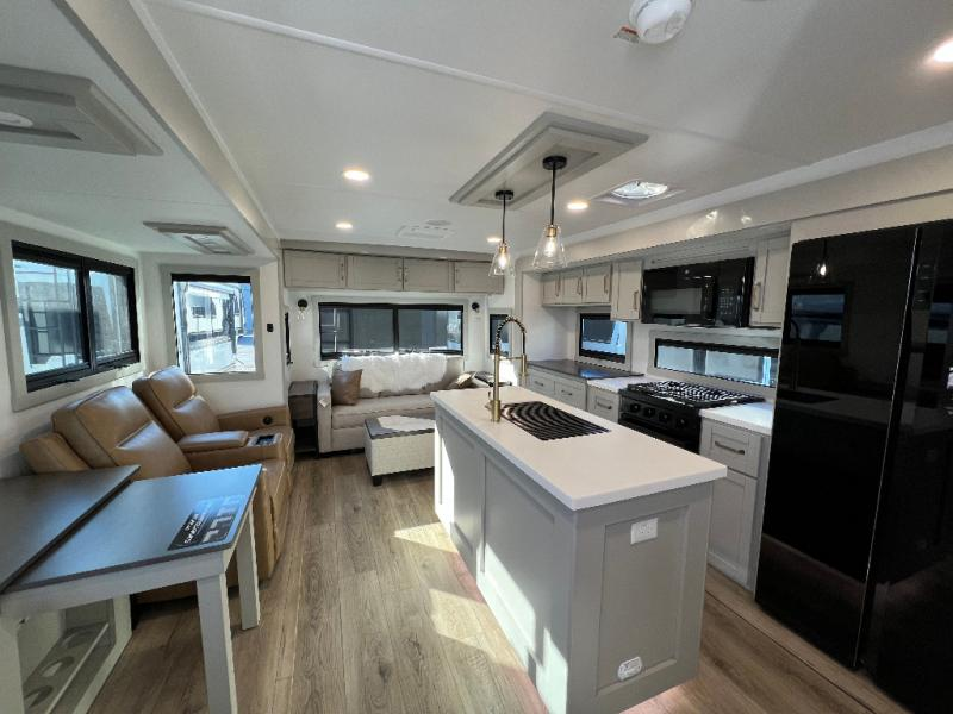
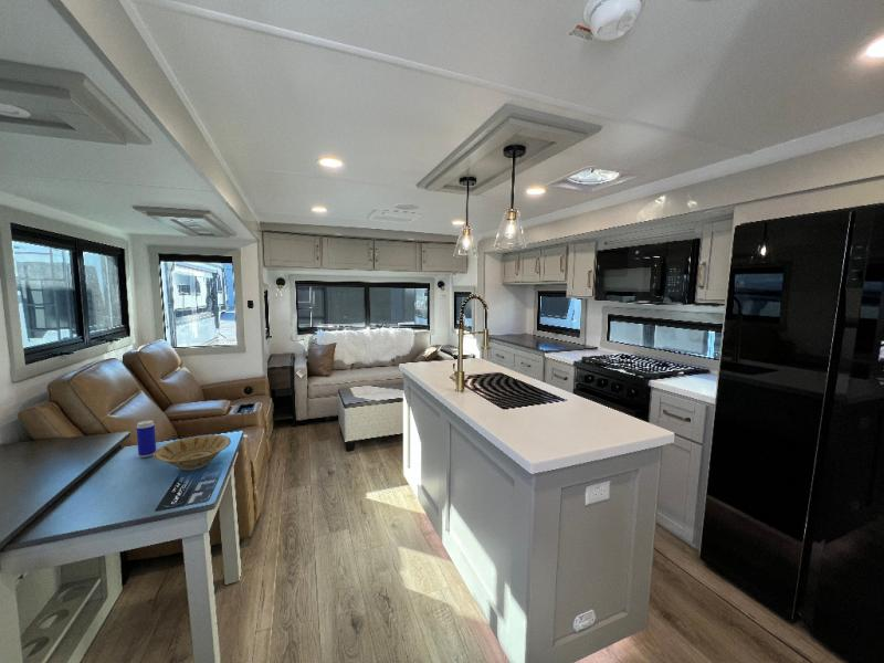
+ beverage can [136,419,157,459]
+ bowl [152,433,232,472]
